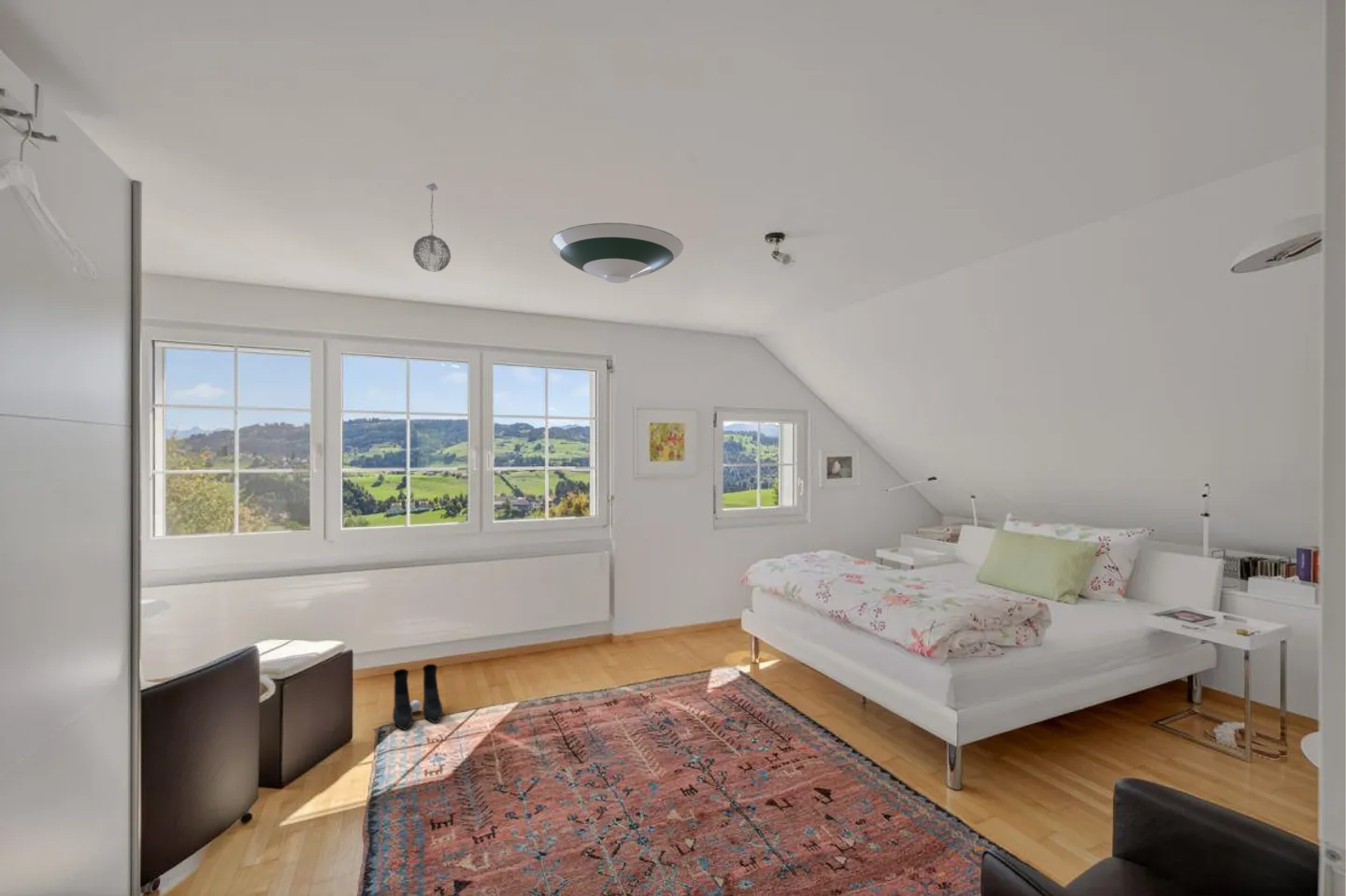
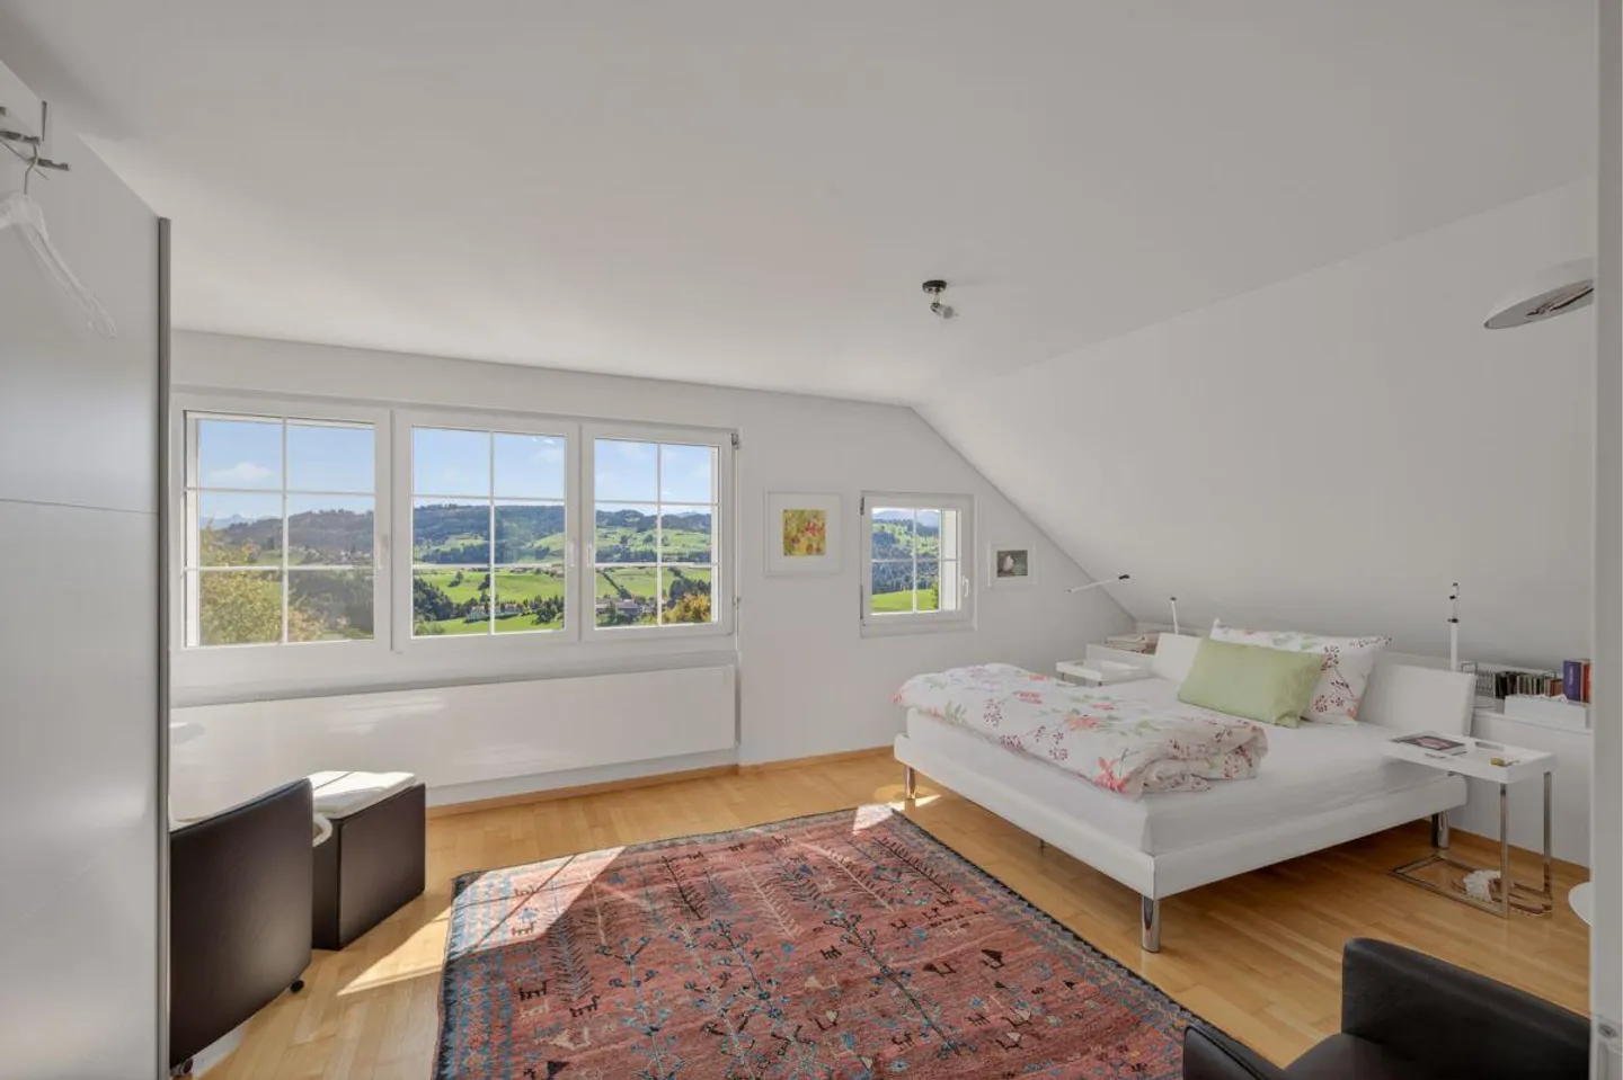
- pendant light [412,182,451,273]
- boots [392,663,443,731]
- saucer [549,221,684,284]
